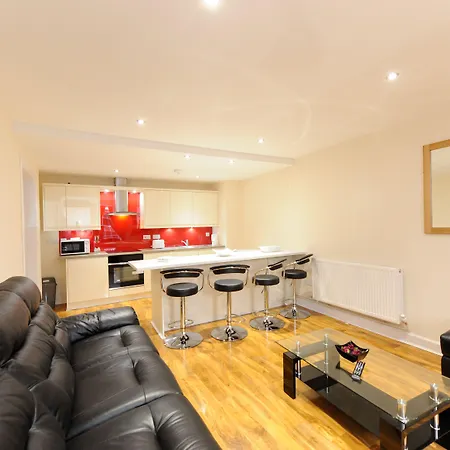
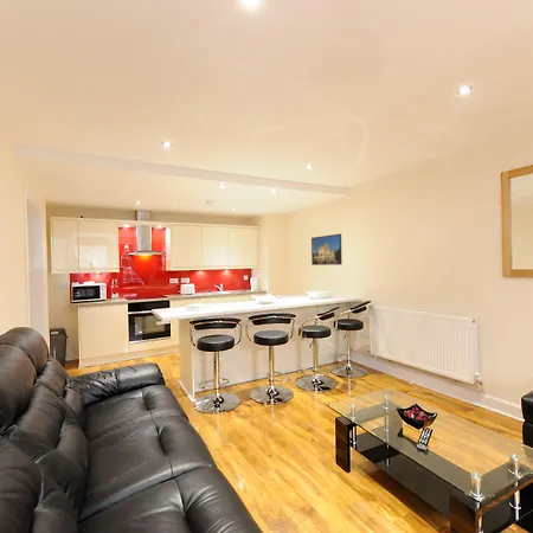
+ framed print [310,232,343,266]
